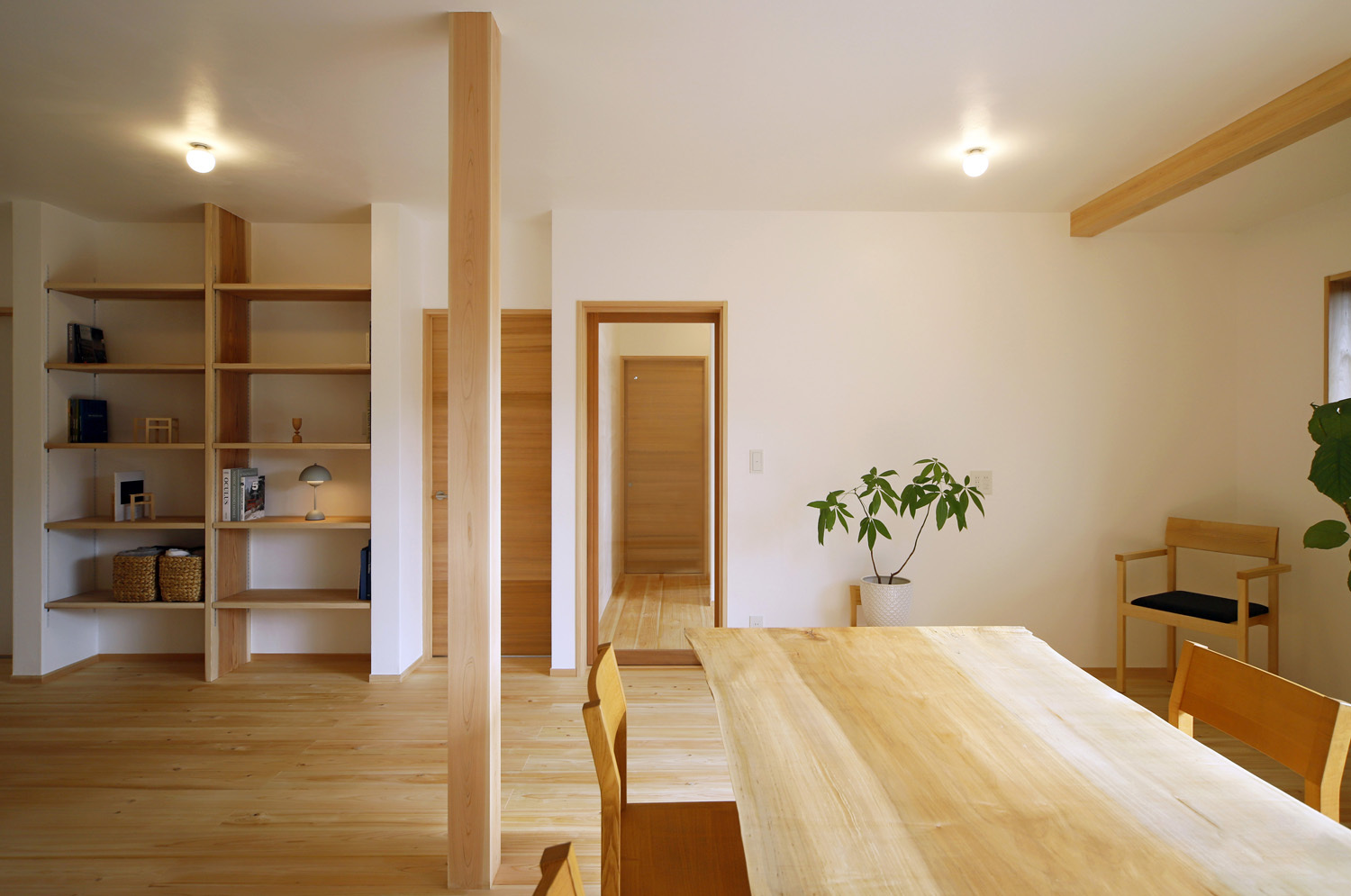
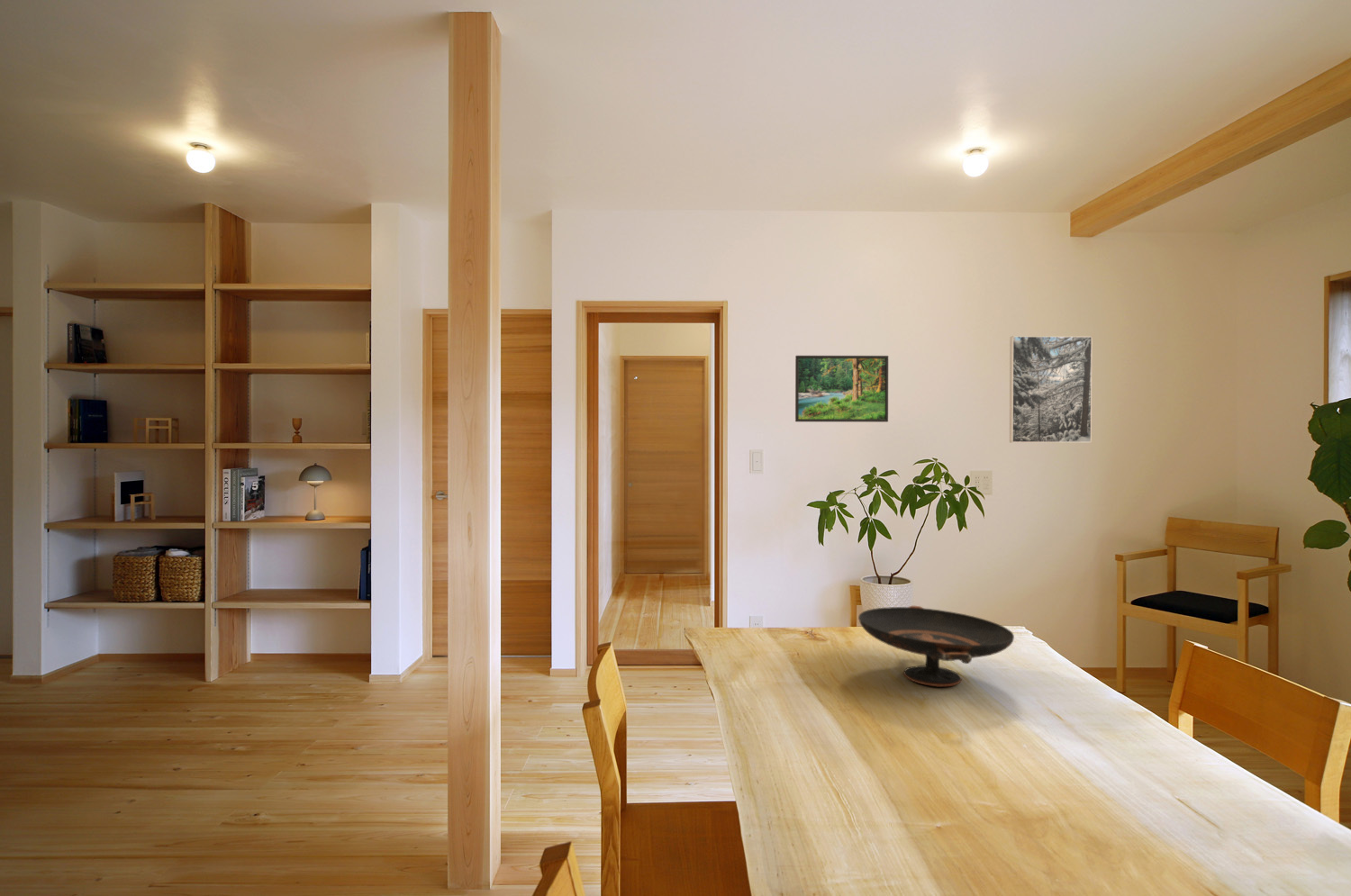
+ decorative bowl [857,605,1015,688]
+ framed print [1009,335,1093,443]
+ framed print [794,355,889,423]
